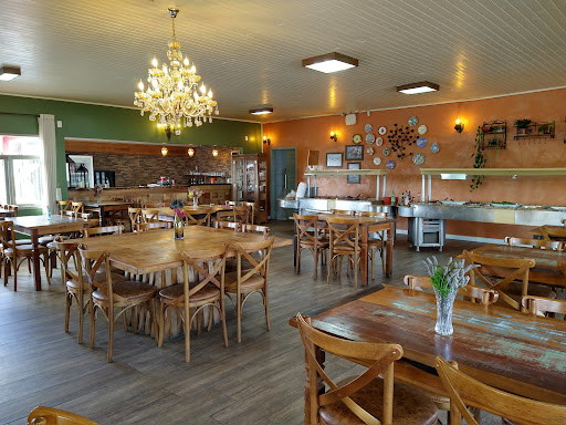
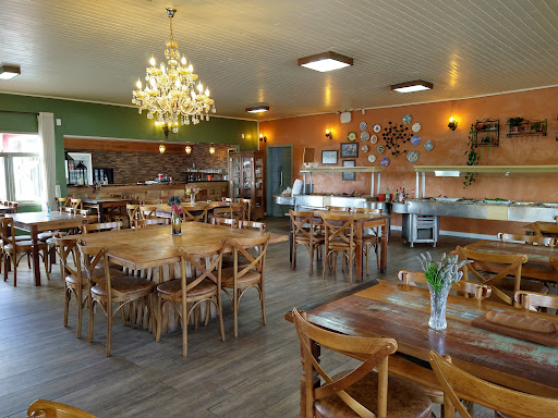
+ bread loaf [470,310,558,348]
